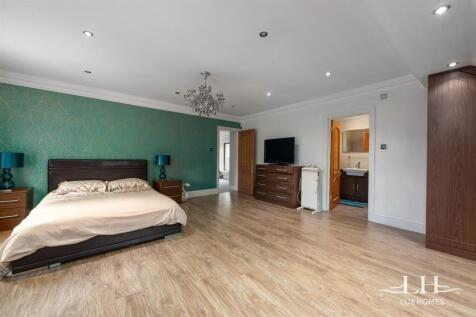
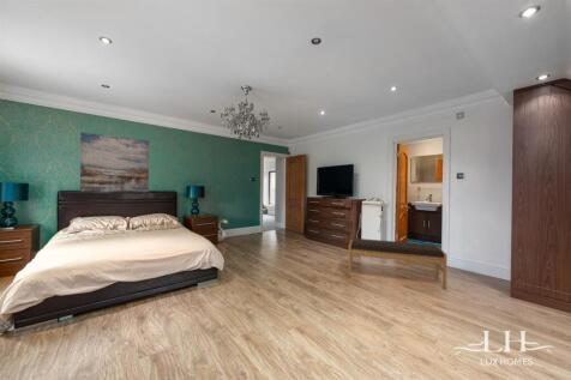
+ bench [347,237,449,290]
+ wall art [79,131,150,193]
